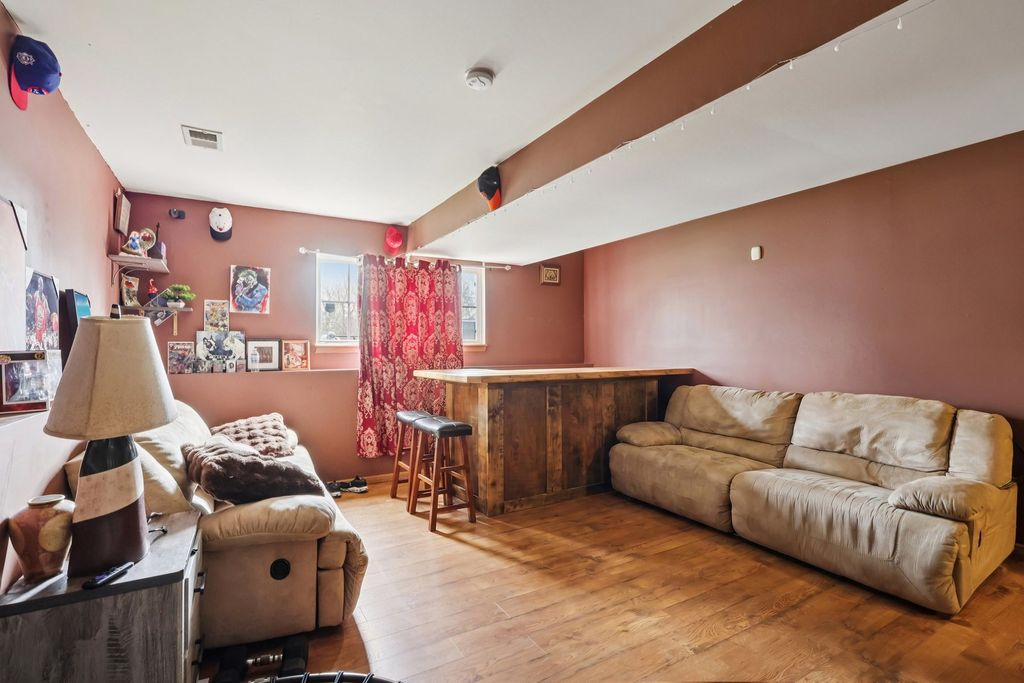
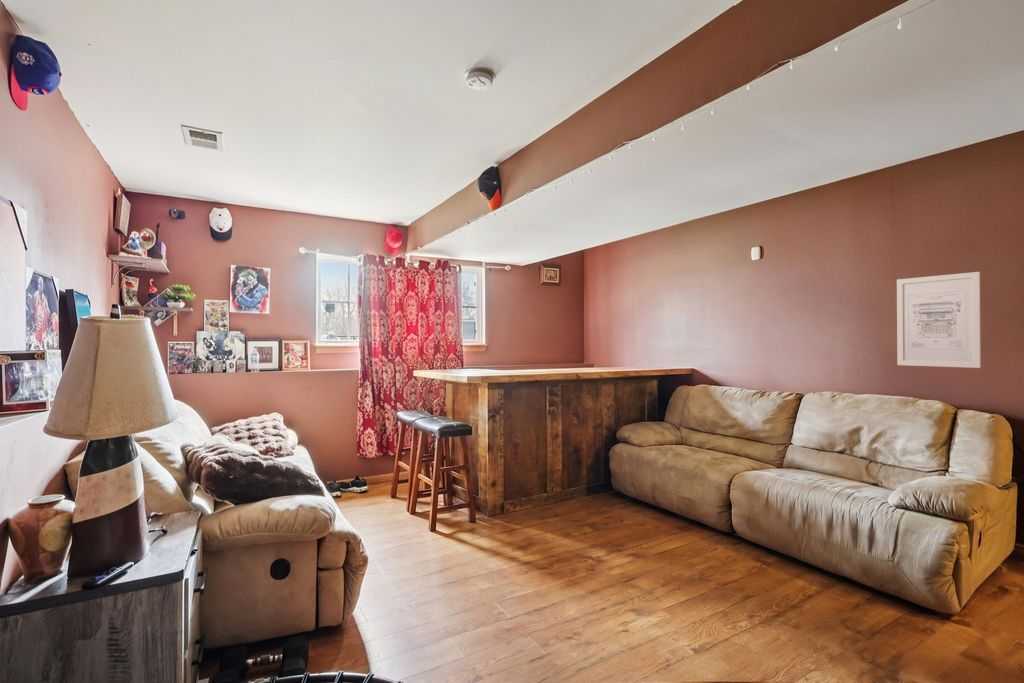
+ wall art [896,271,982,369]
